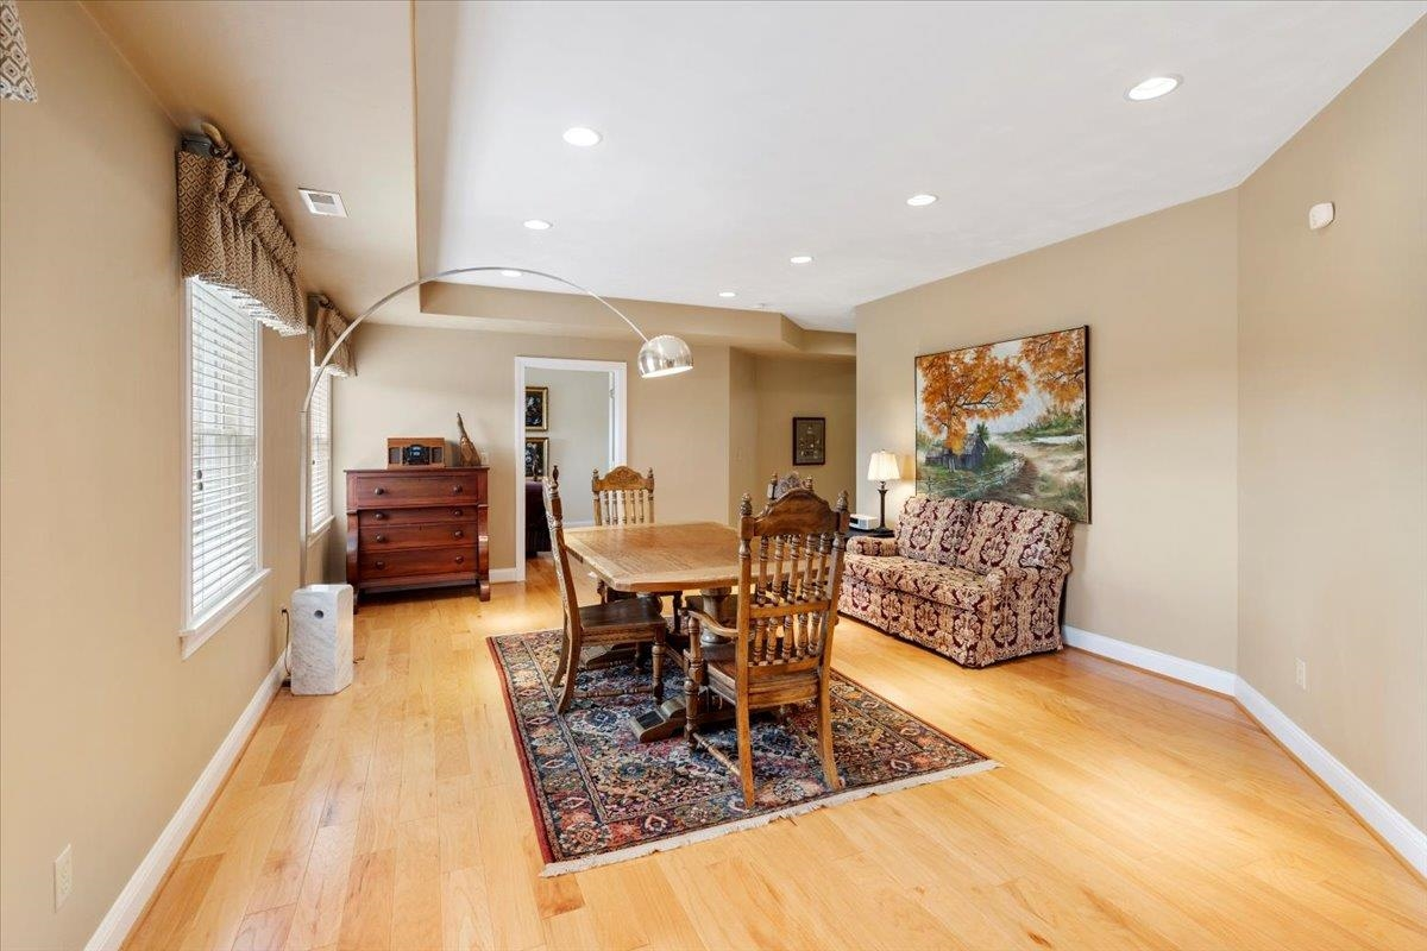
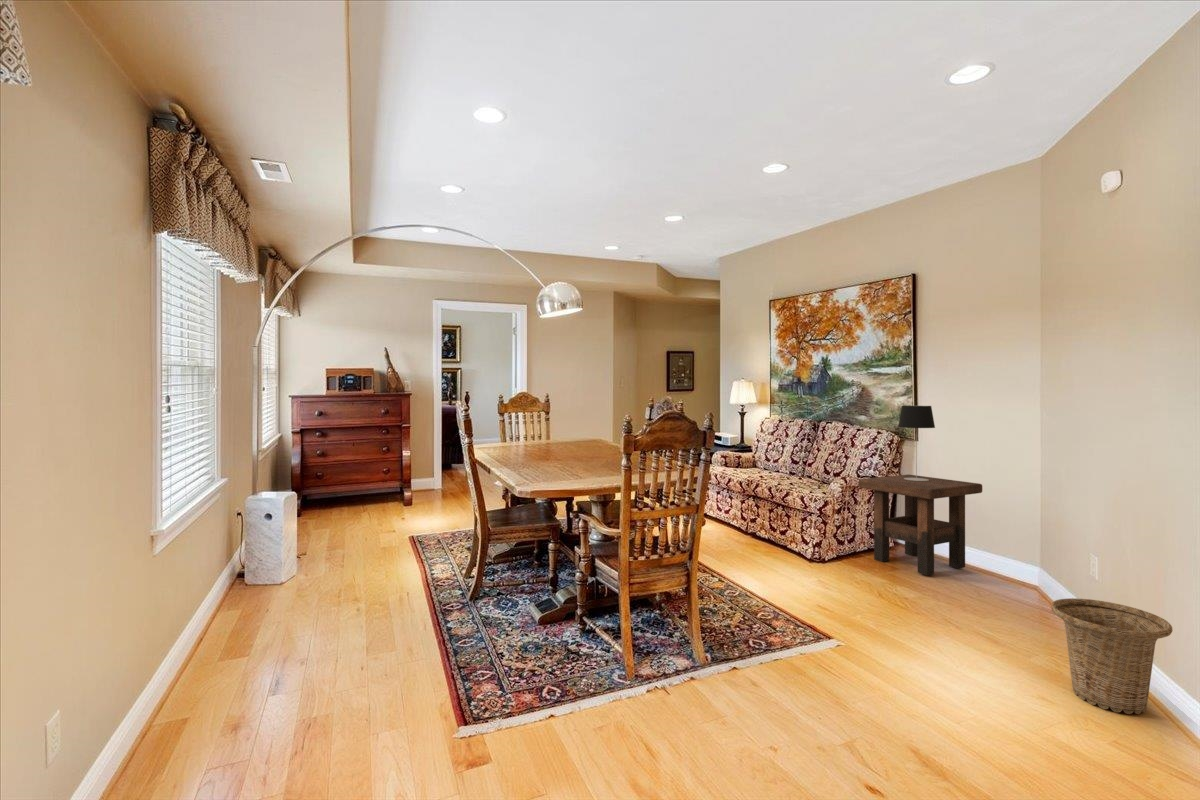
+ side table [858,473,983,576]
+ table lamp [897,405,936,481]
+ basket [1050,597,1174,715]
